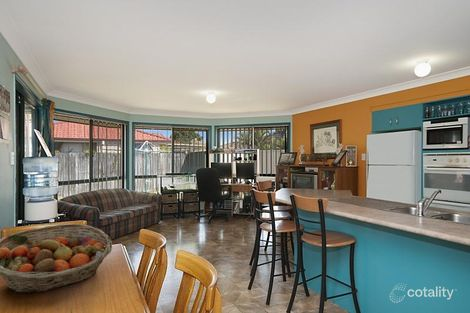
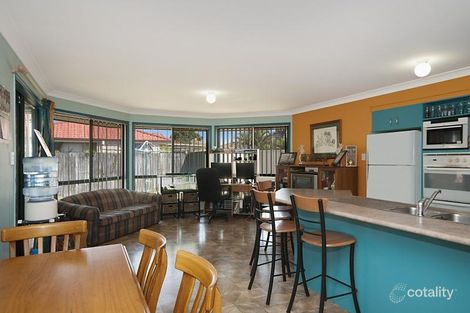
- fruit basket [0,223,113,294]
